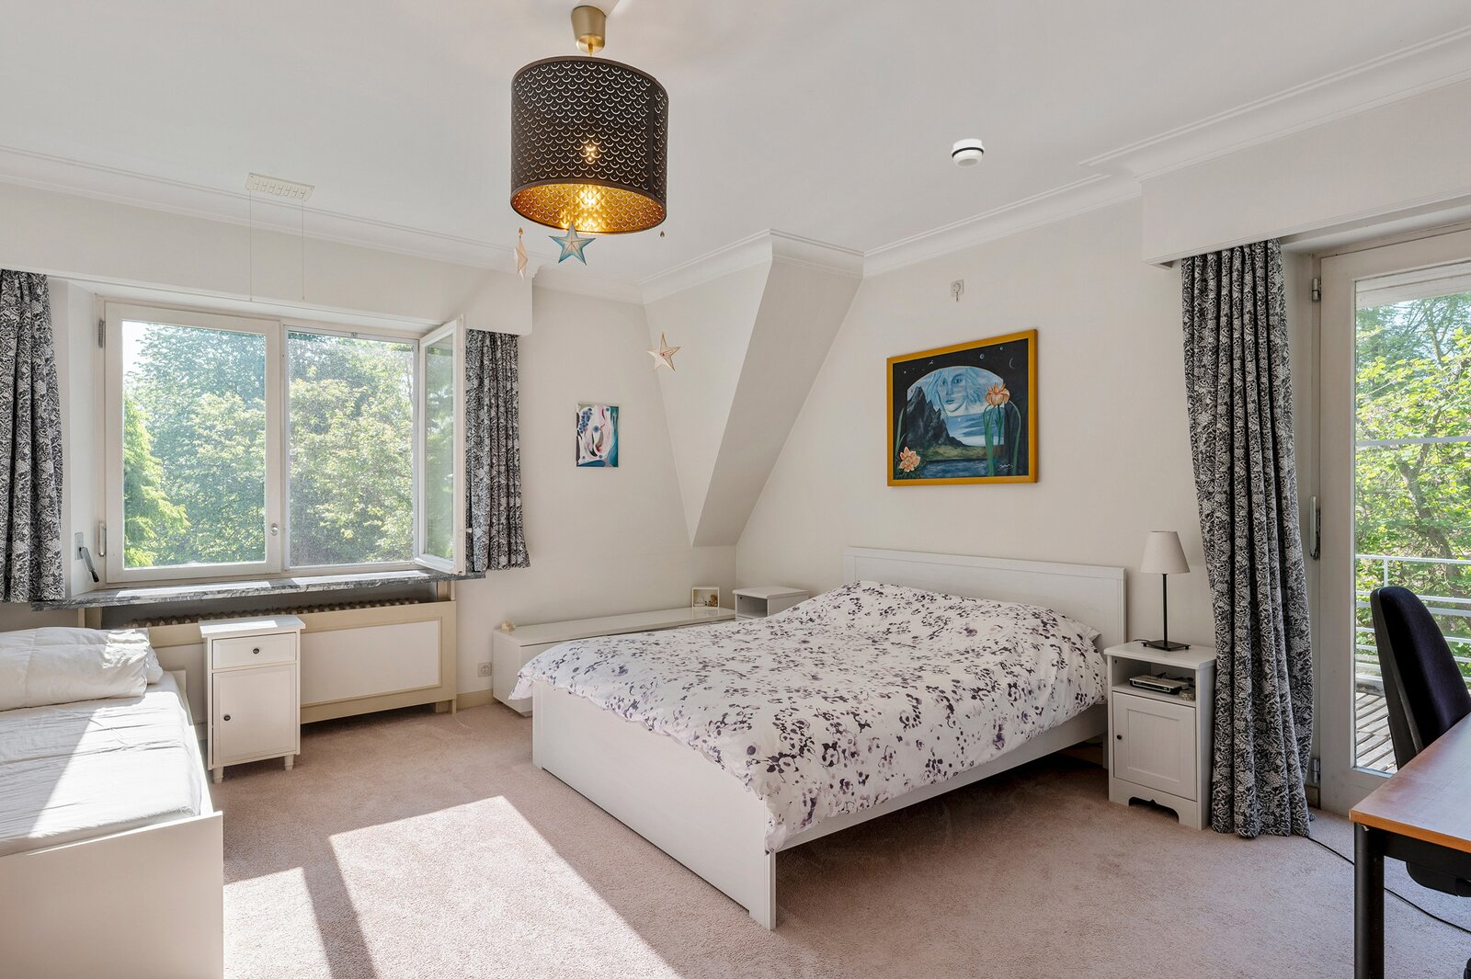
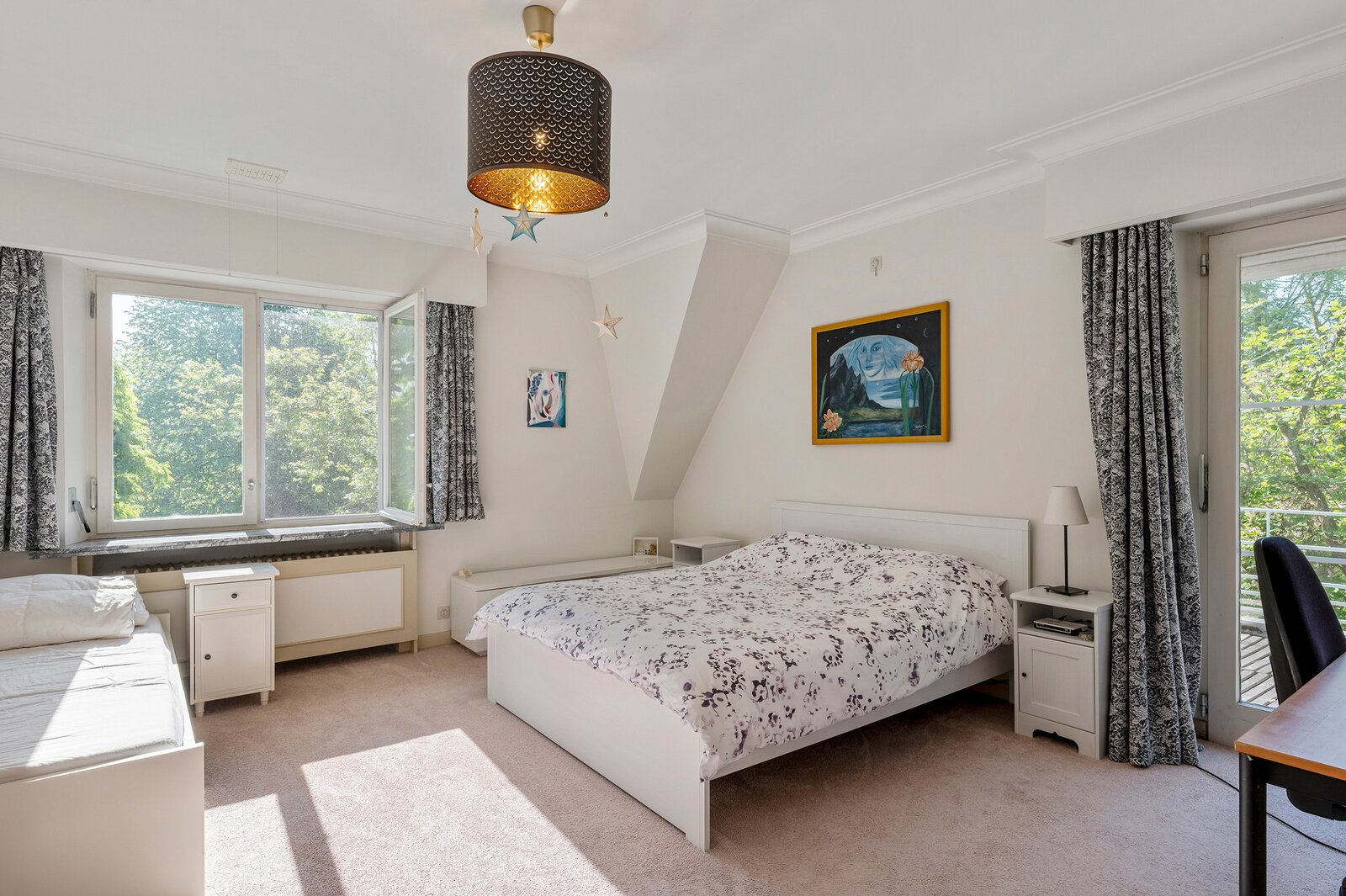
- smoke detector [951,138,985,168]
